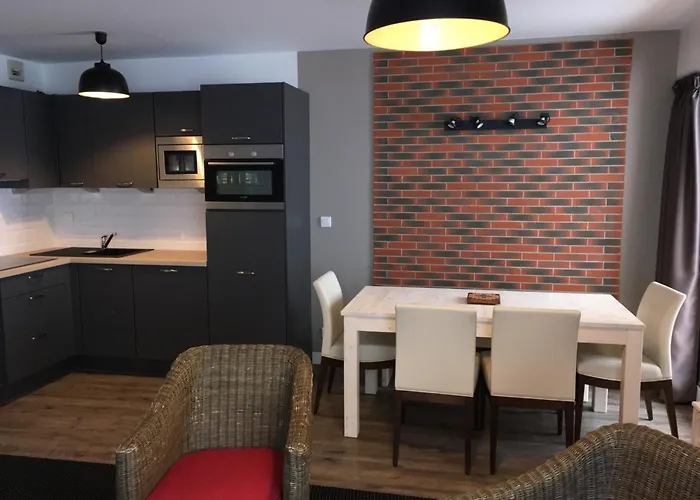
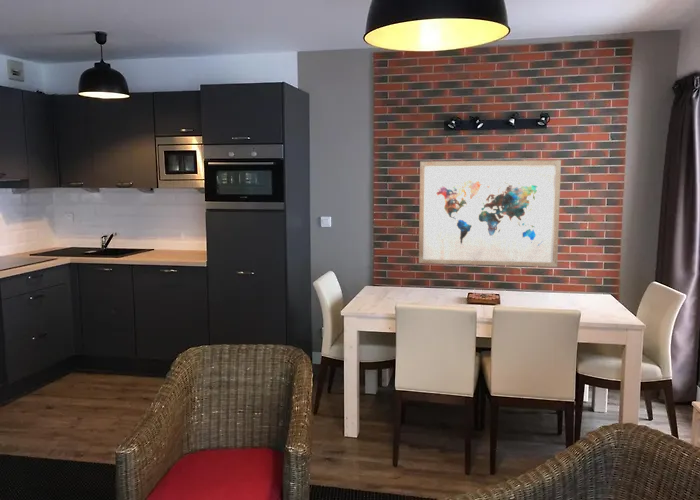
+ wall art [418,159,562,268]
